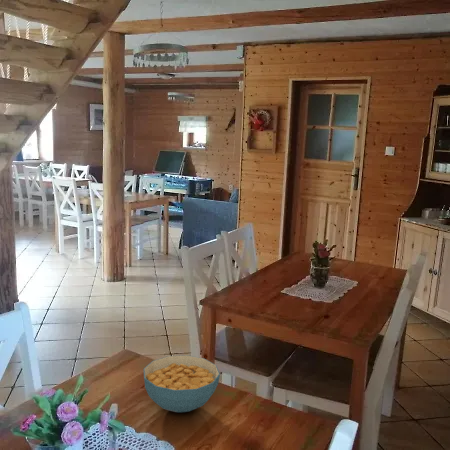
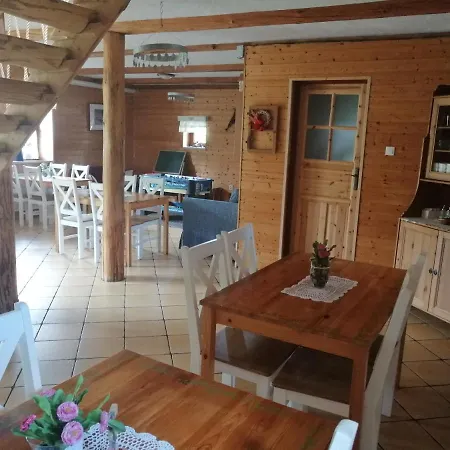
- cereal bowl [143,354,221,413]
